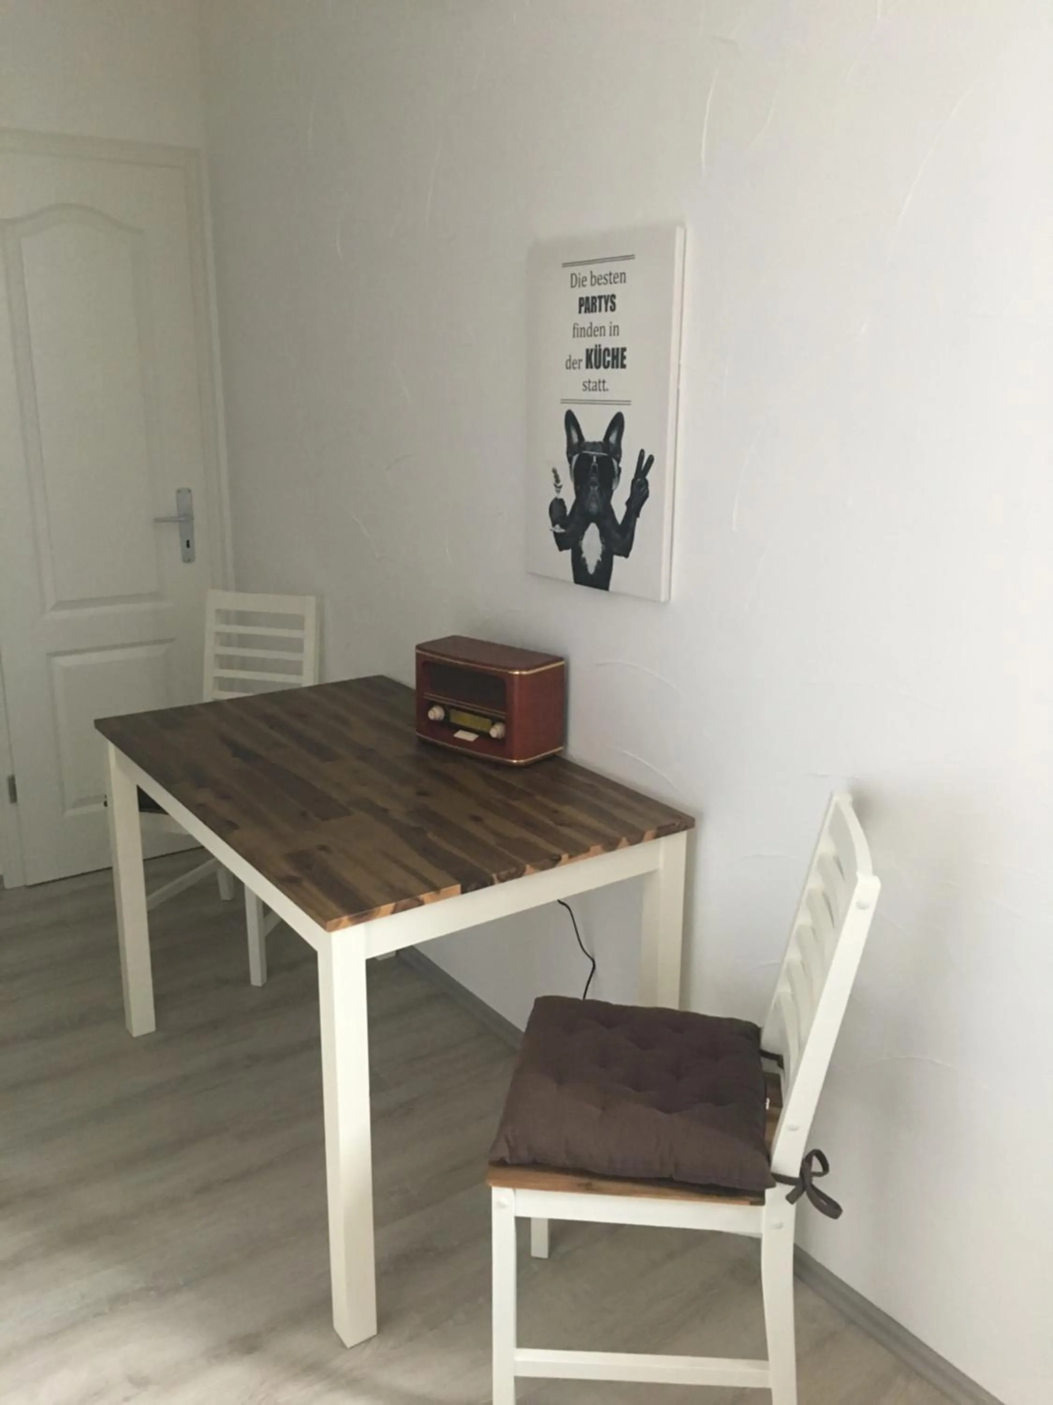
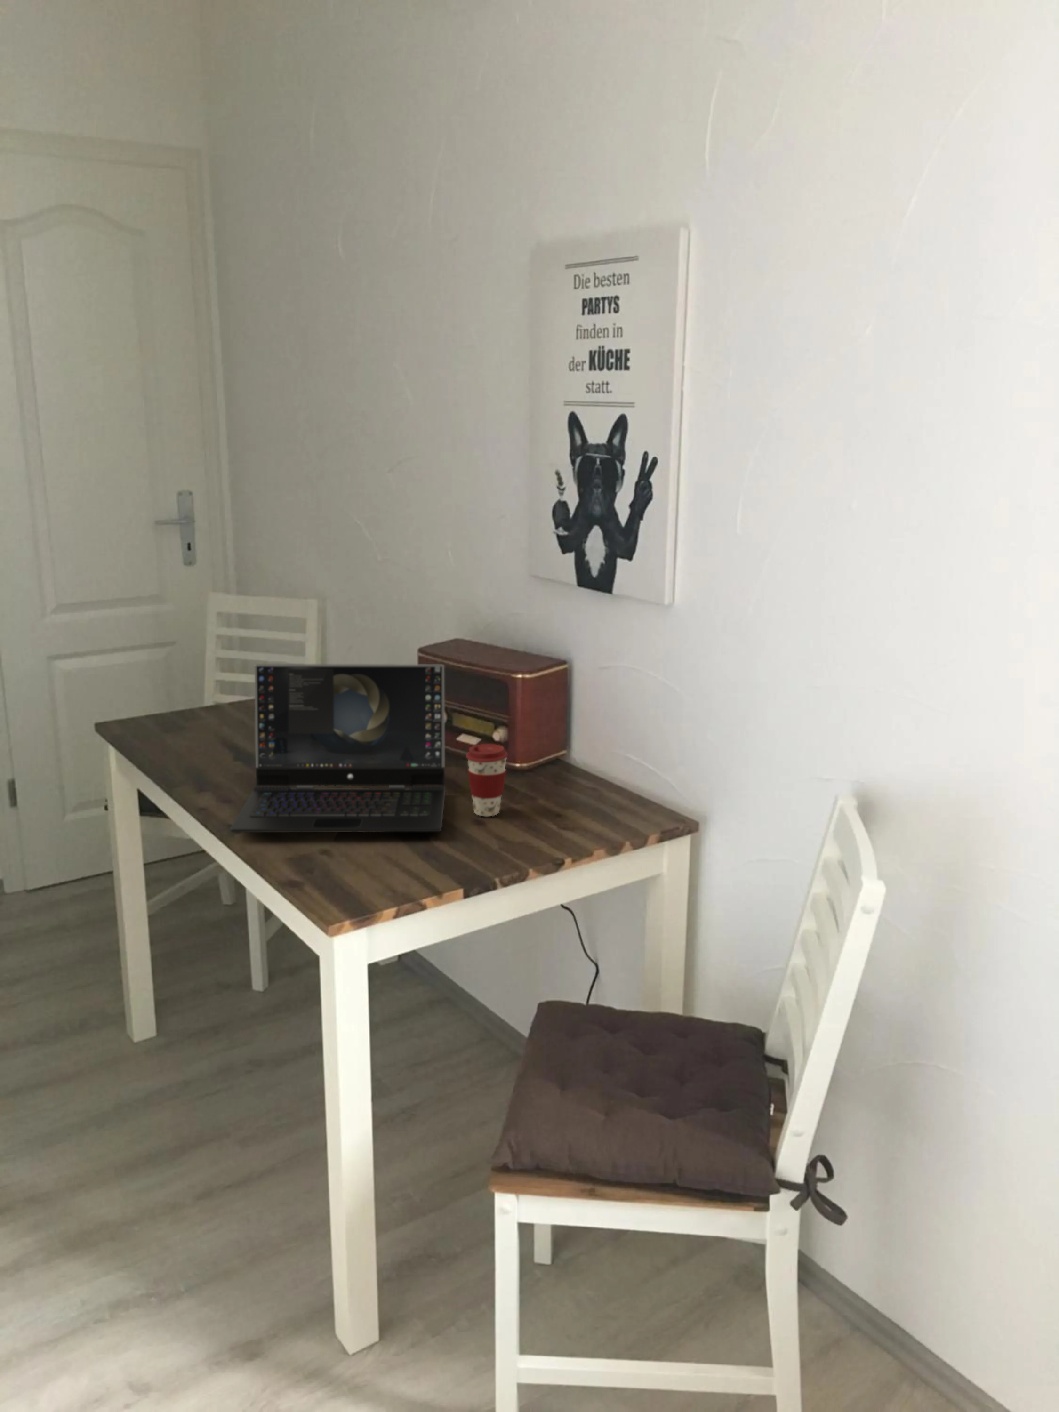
+ laptop [229,664,446,833]
+ coffee cup [465,744,508,817]
